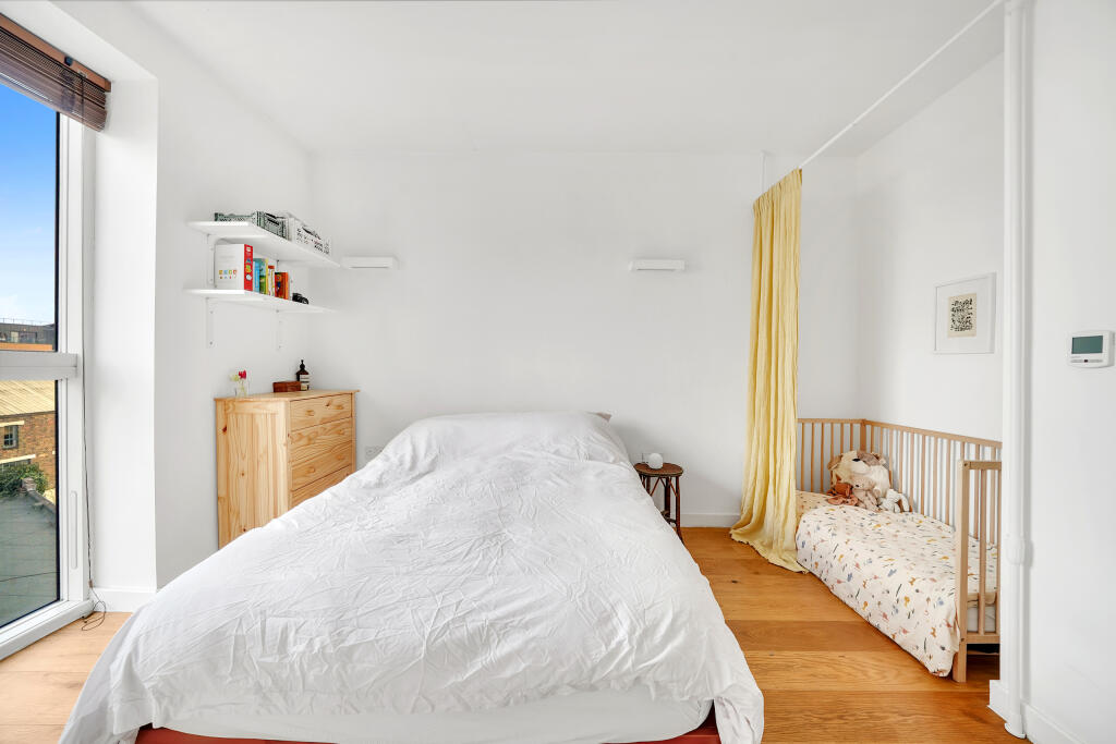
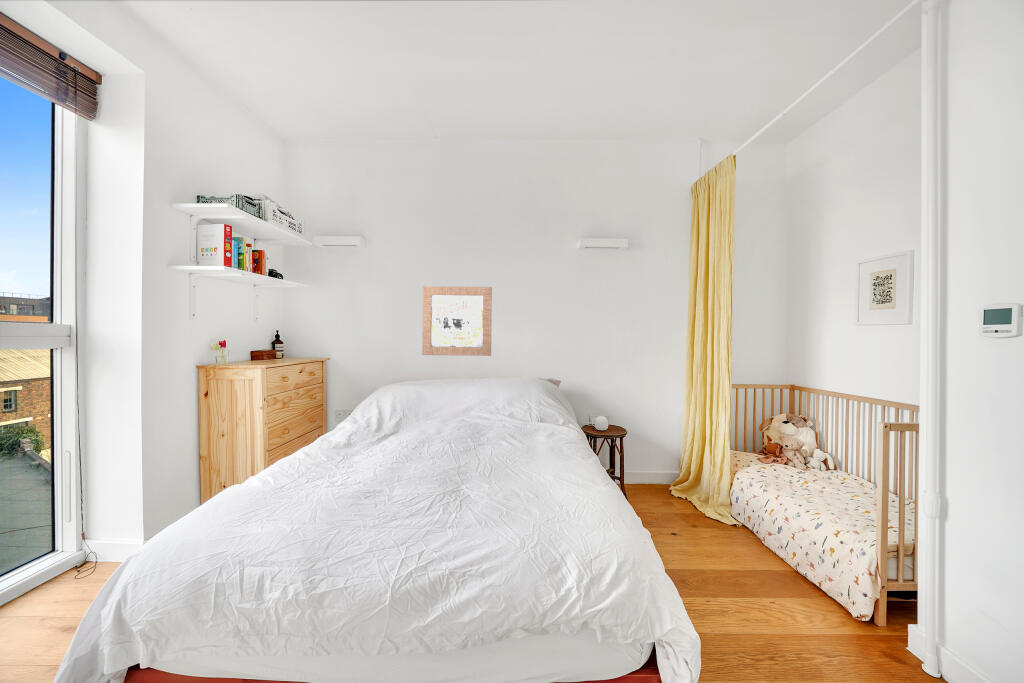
+ wall art [421,285,493,357]
